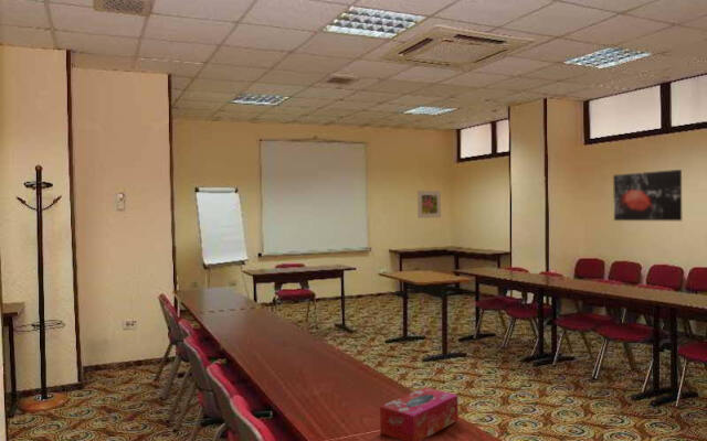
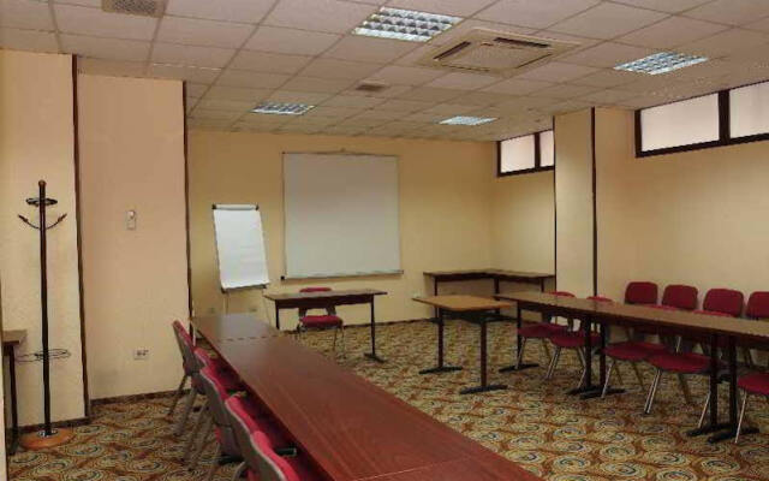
- wall art [612,169,683,222]
- tissue box [379,386,460,441]
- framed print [416,190,442,219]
